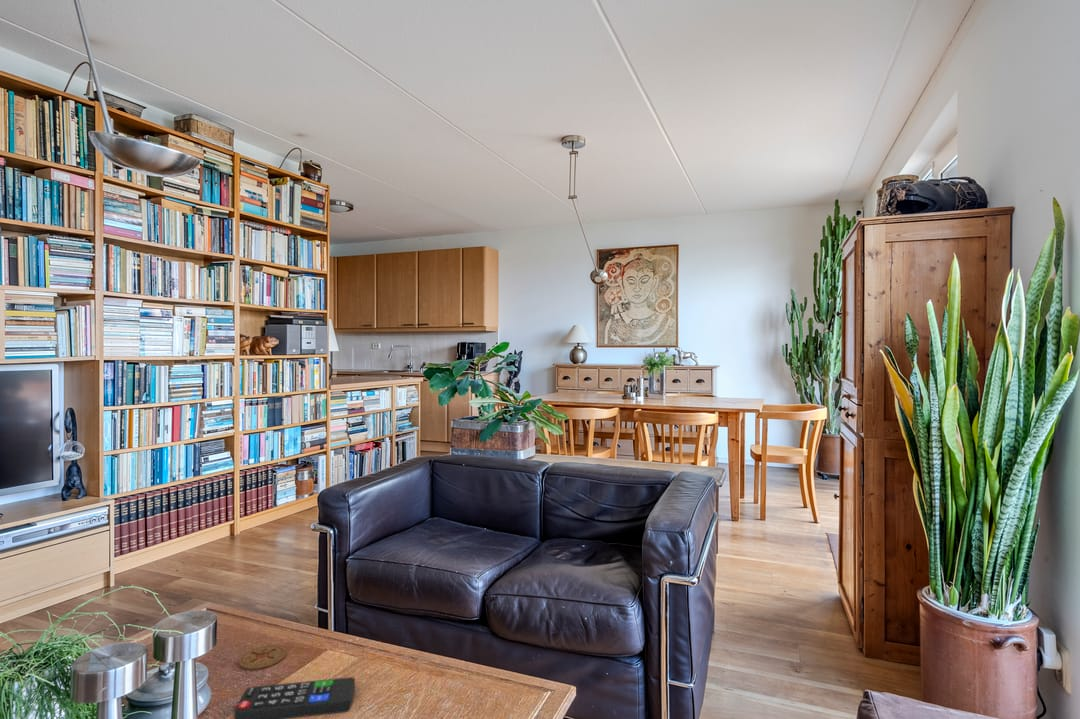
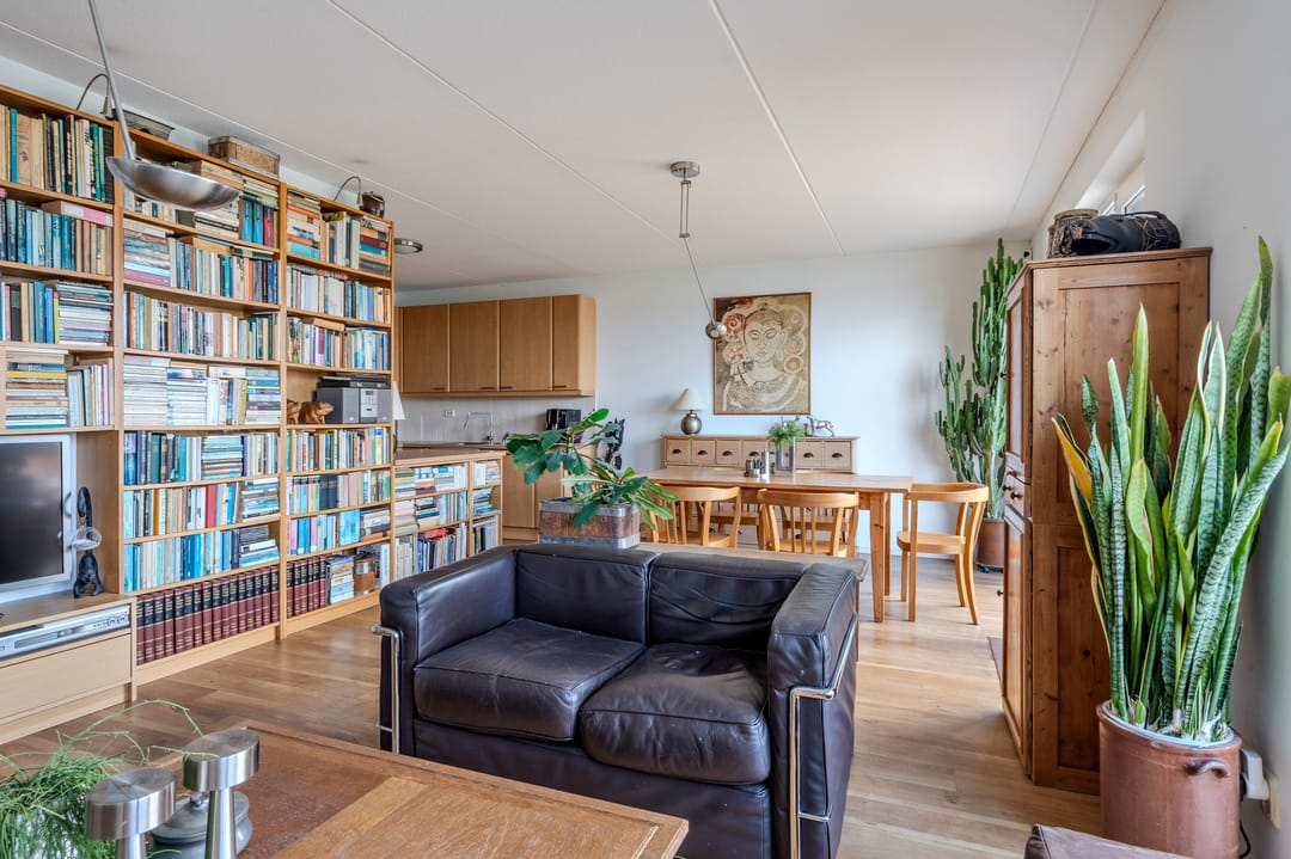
- coaster [238,644,286,670]
- remote control [233,676,356,719]
